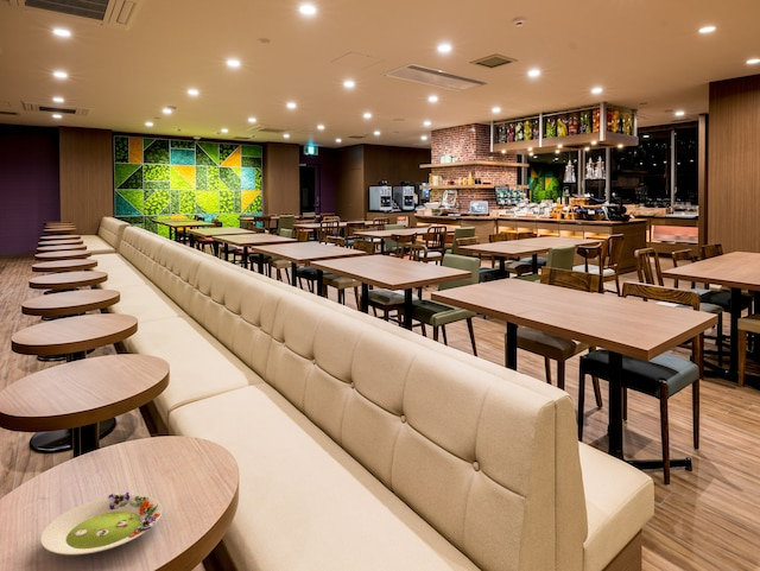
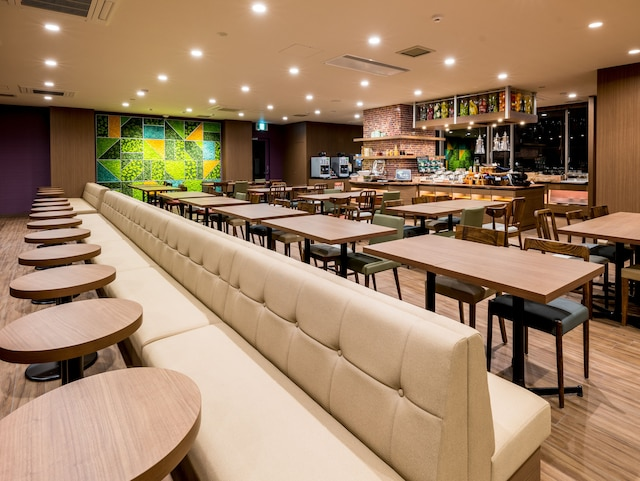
- salad plate [39,490,163,556]
